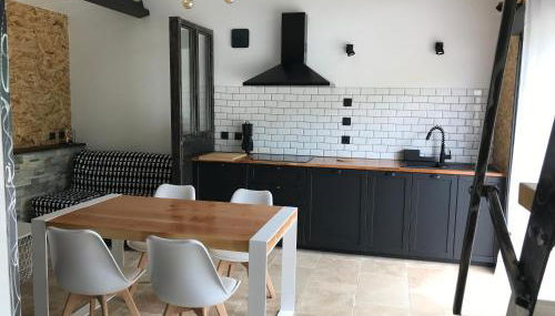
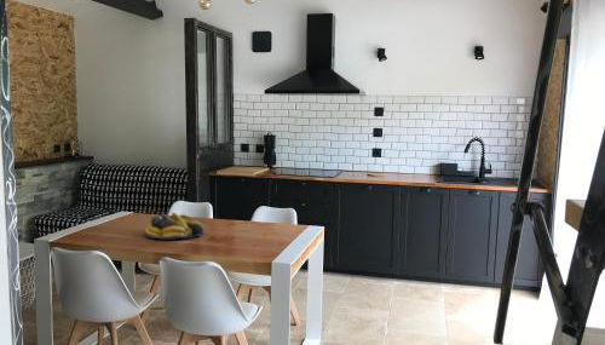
+ fruit bowl [144,211,206,241]
